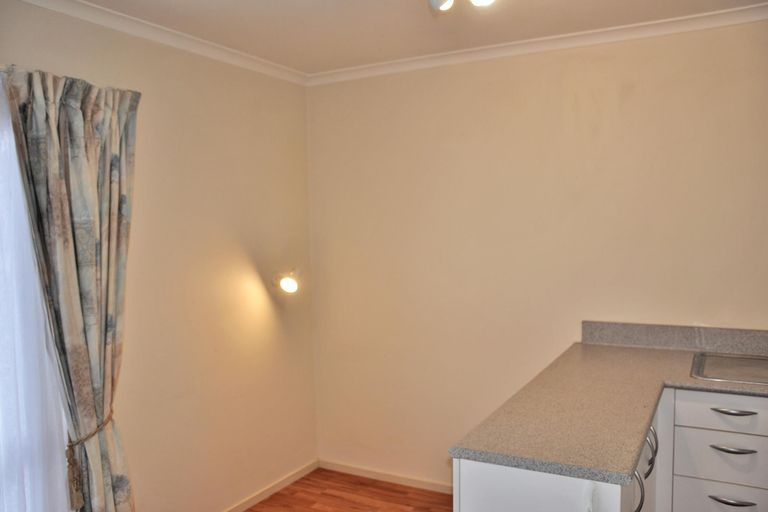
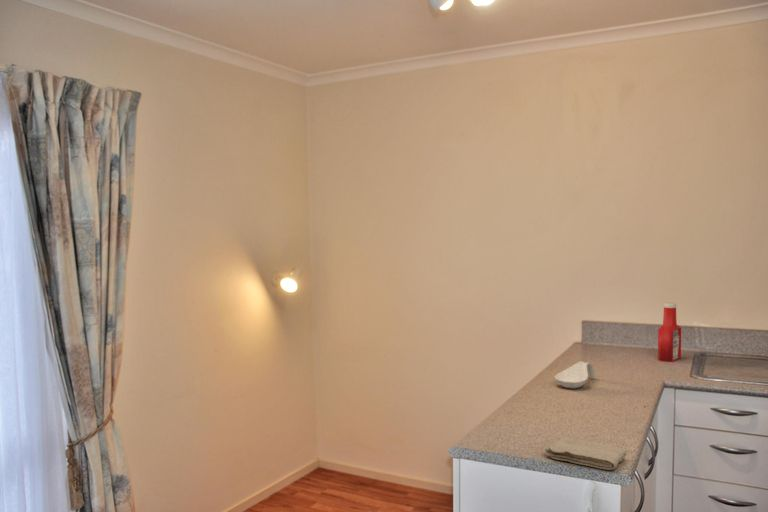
+ spoon rest [554,360,597,390]
+ washcloth [544,436,627,471]
+ soap bottle [657,302,682,363]
